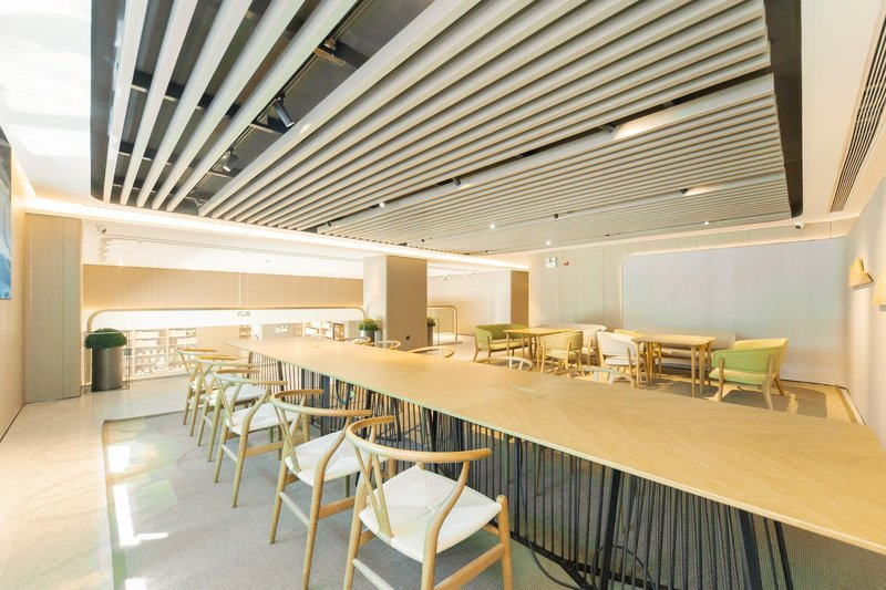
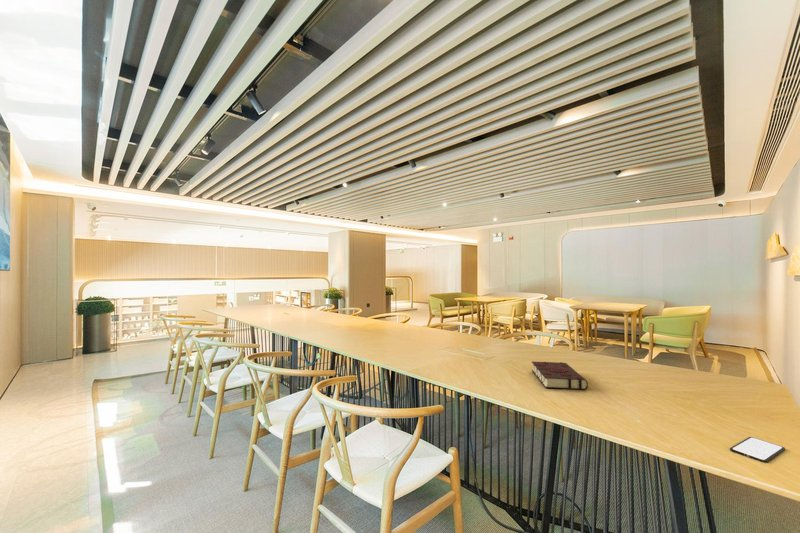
+ smartphone [729,436,786,463]
+ book [531,361,589,391]
